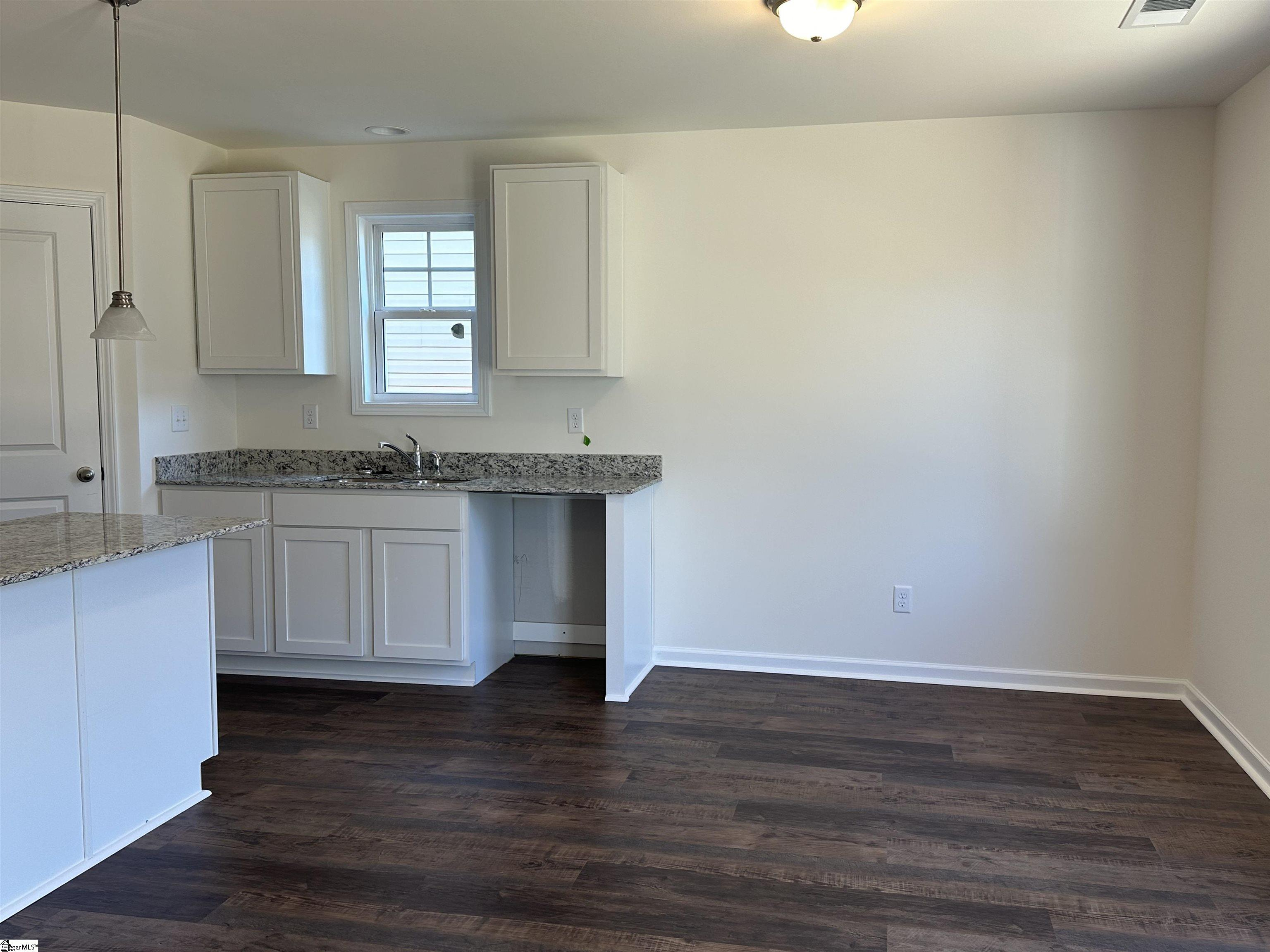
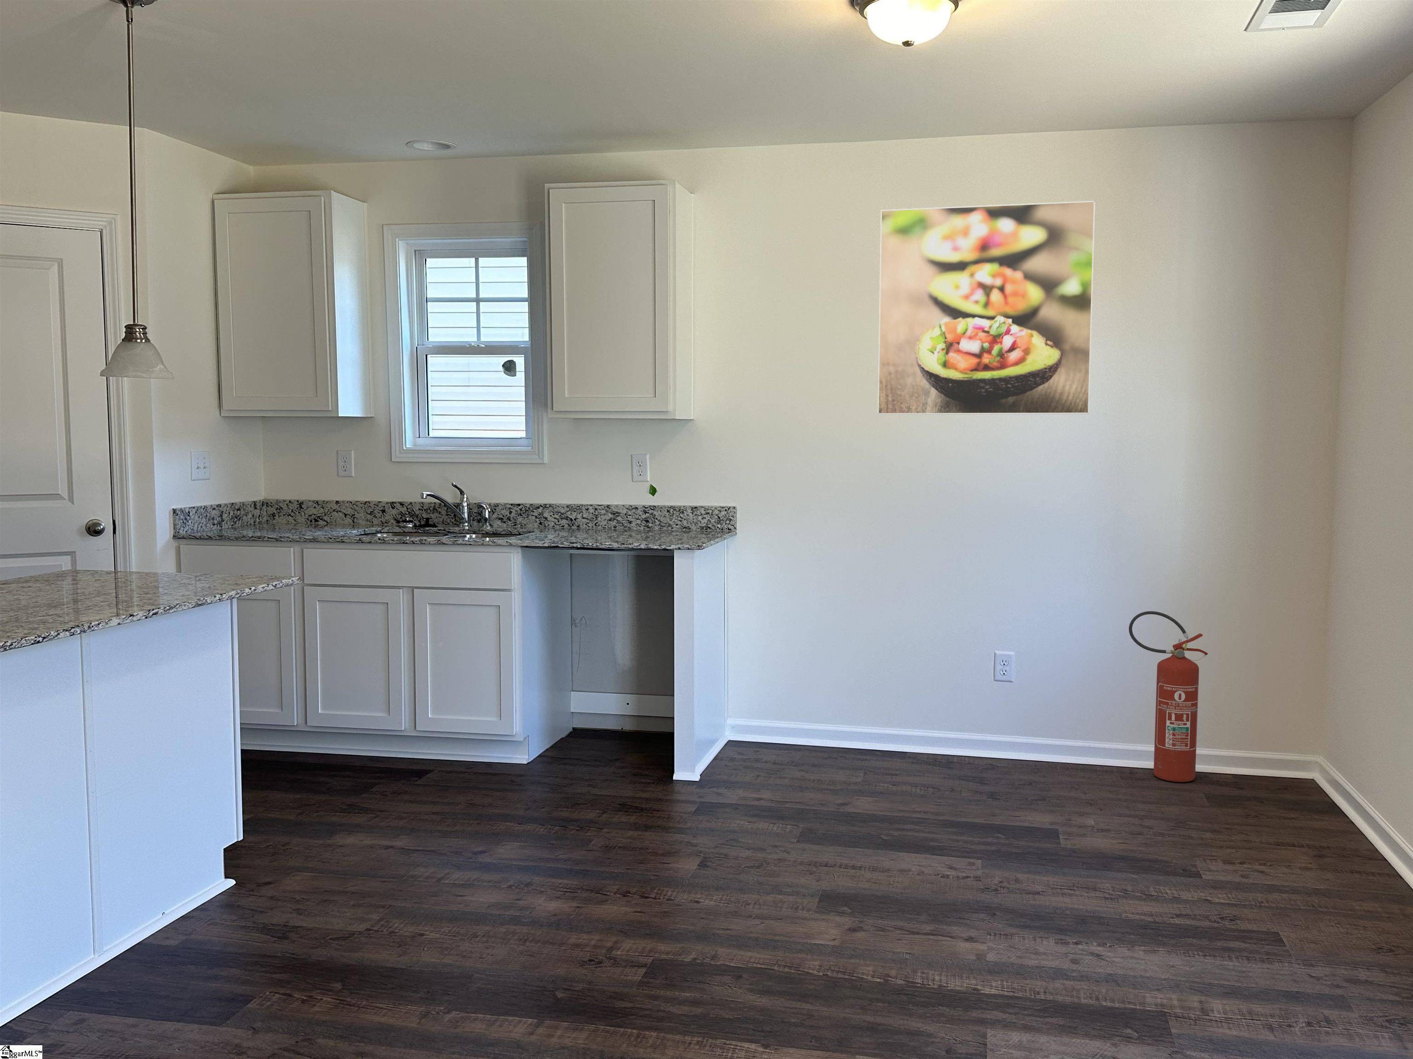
+ fire extinguisher [1128,611,1208,783]
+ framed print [877,200,1096,415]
